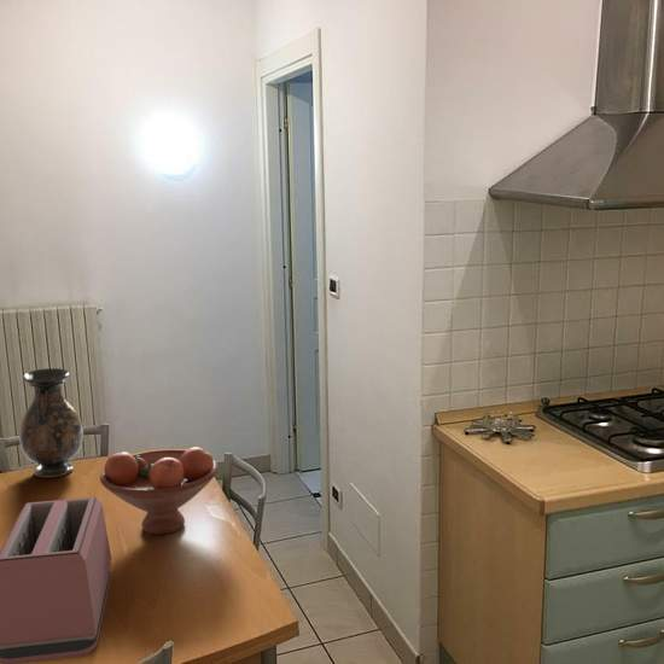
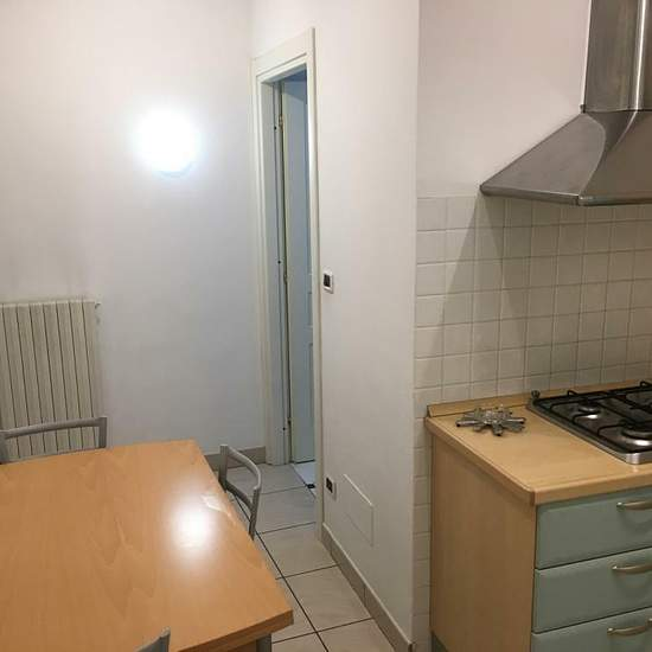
- vase [18,367,85,479]
- toaster [0,496,112,664]
- fruit bowl [99,445,220,535]
